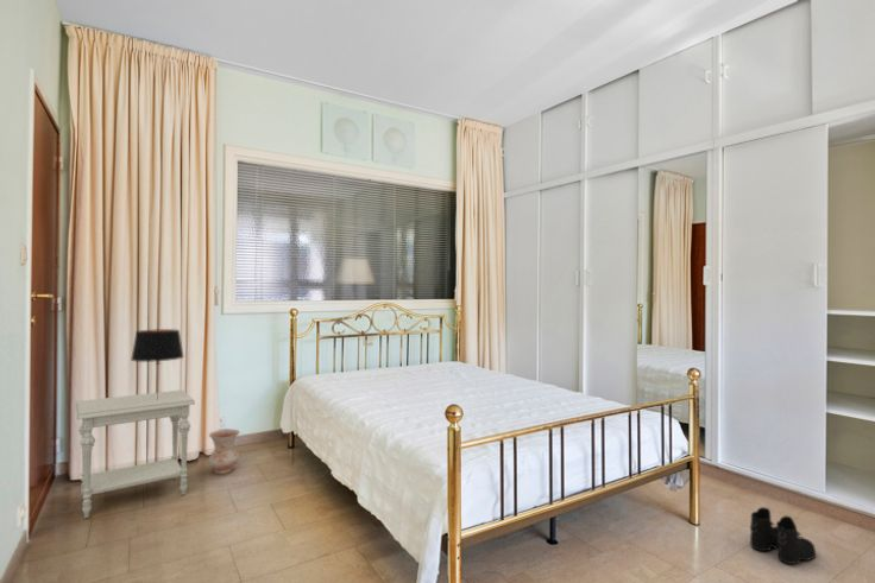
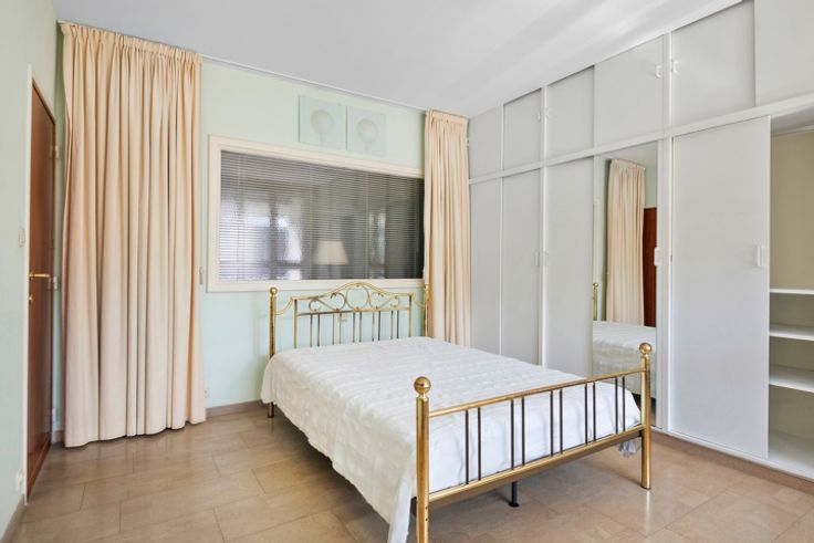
- ceramic jug [207,427,241,475]
- table lamp [130,328,185,400]
- side table [75,388,196,519]
- boots [749,506,817,565]
